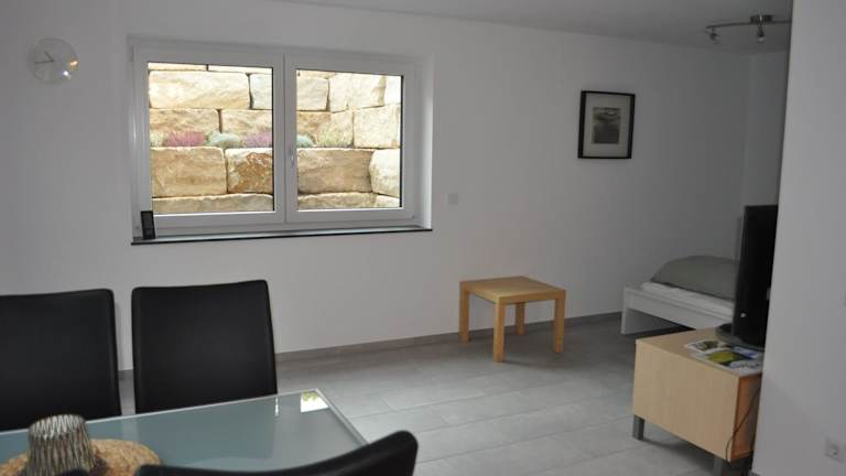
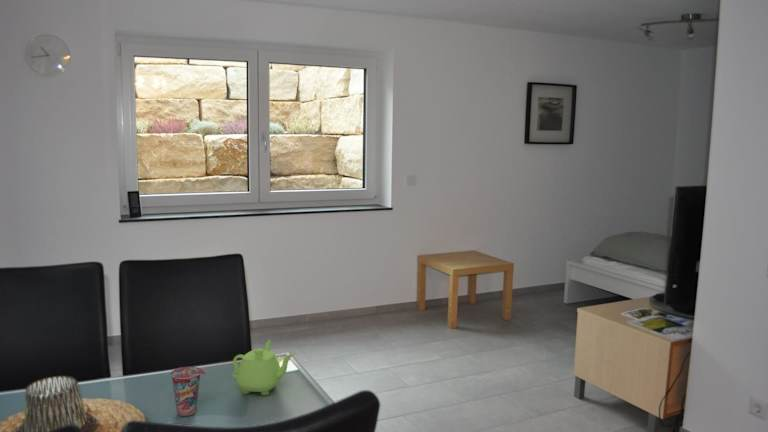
+ cup [170,366,207,417]
+ teapot [231,339,296,396]
